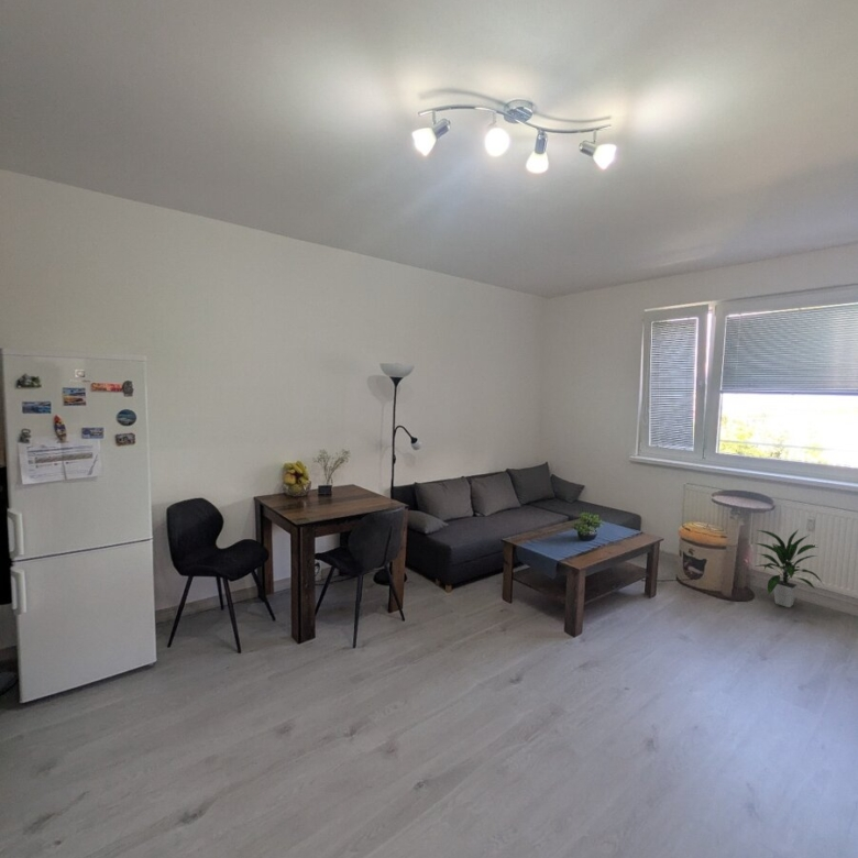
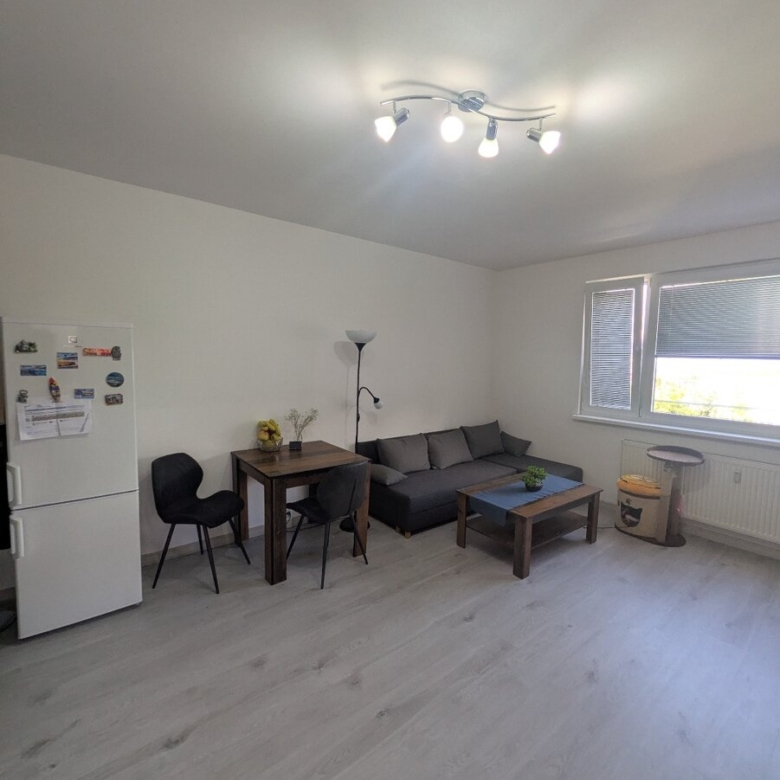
- indoor plant [751,528,824,608]
